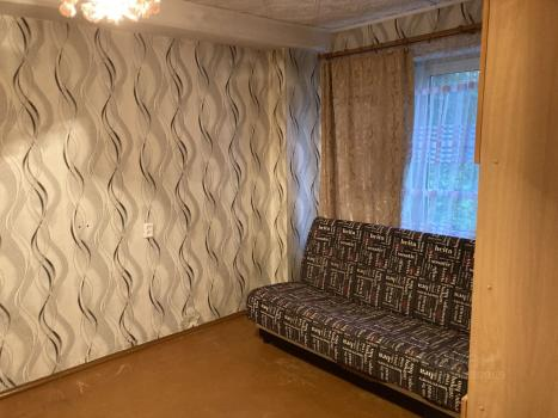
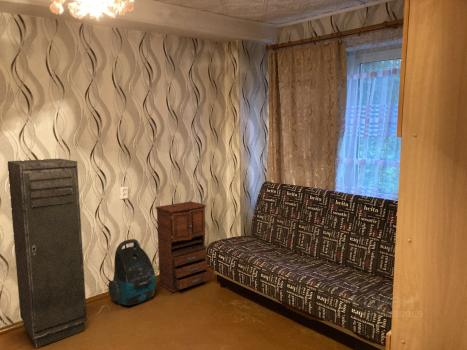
+ chest of drawers [154,200,212,293]
+ vacuum cleaner [107,238,157,306]
+ storage cabinet [7,158,88,349]
